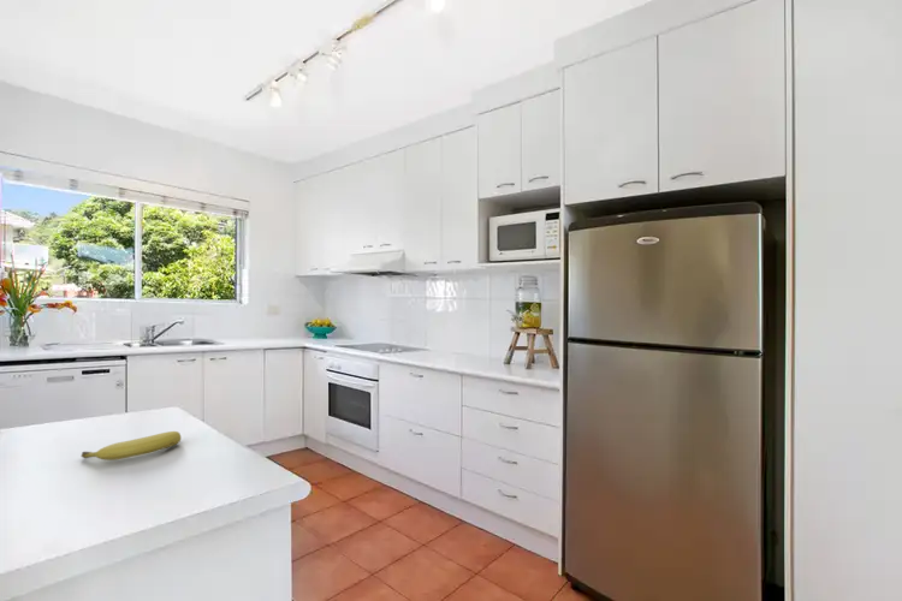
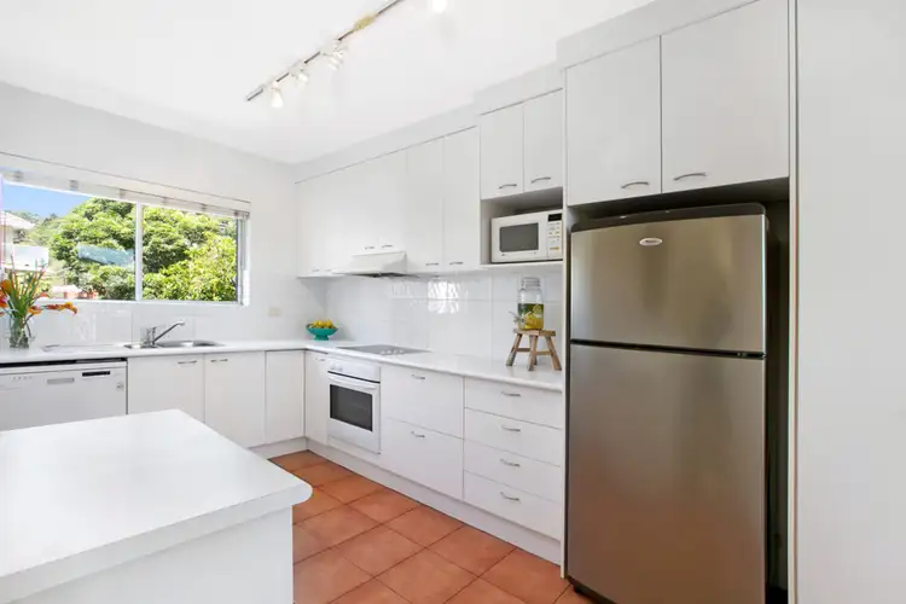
- fruit [81,430,183,462]
